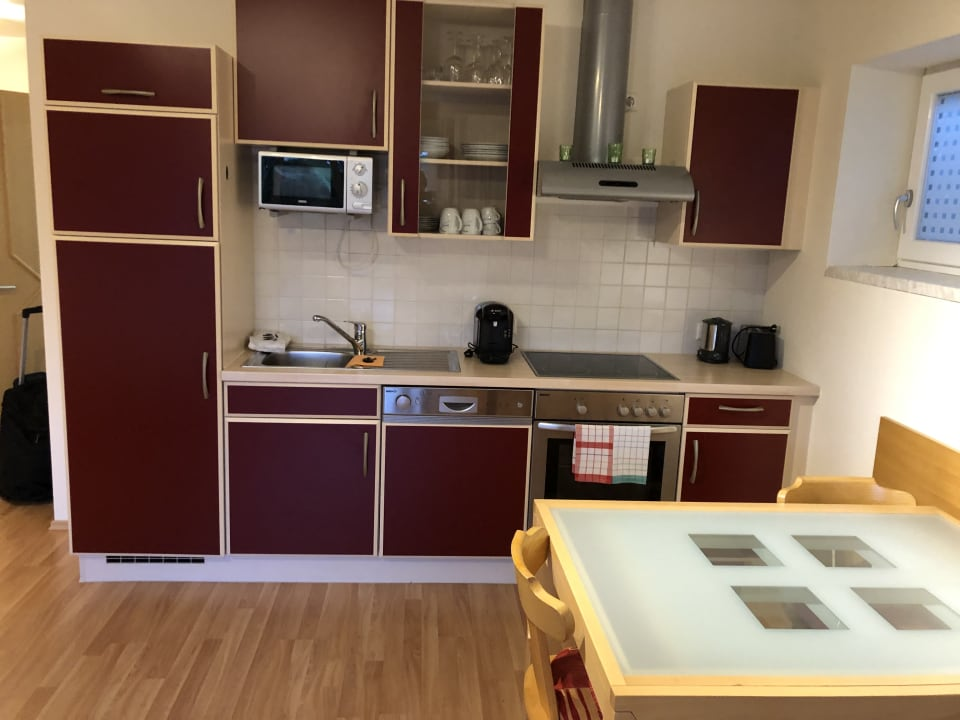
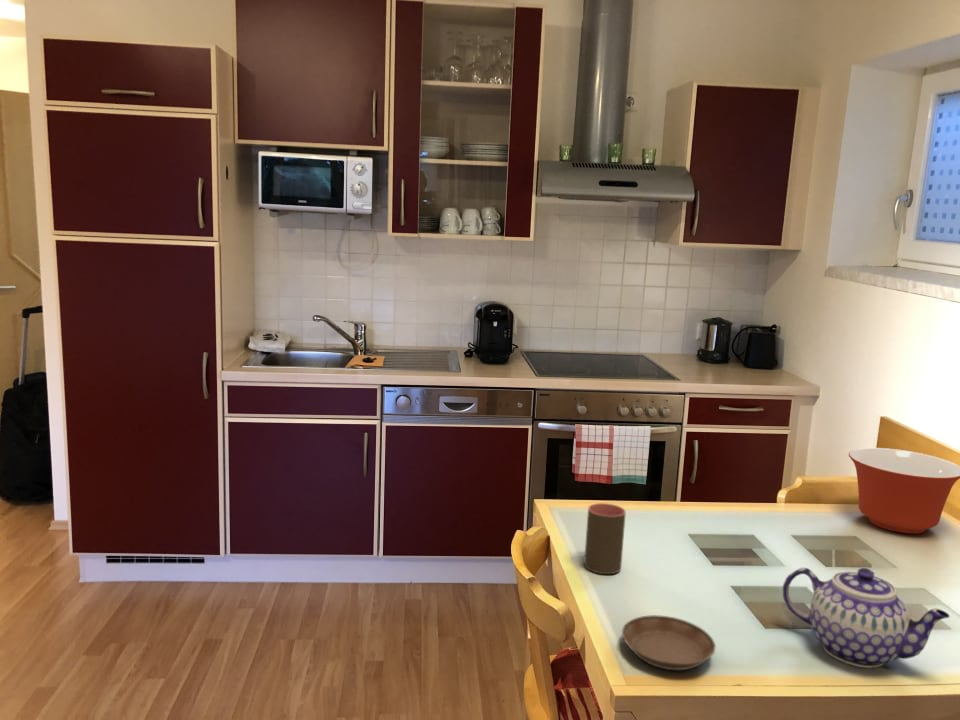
+ cup [583,502,627,575]
+ mixing bowl [848,447,960,535]
+ saucer [621,614,716,671]
+ teapot [782,567,951,669]
